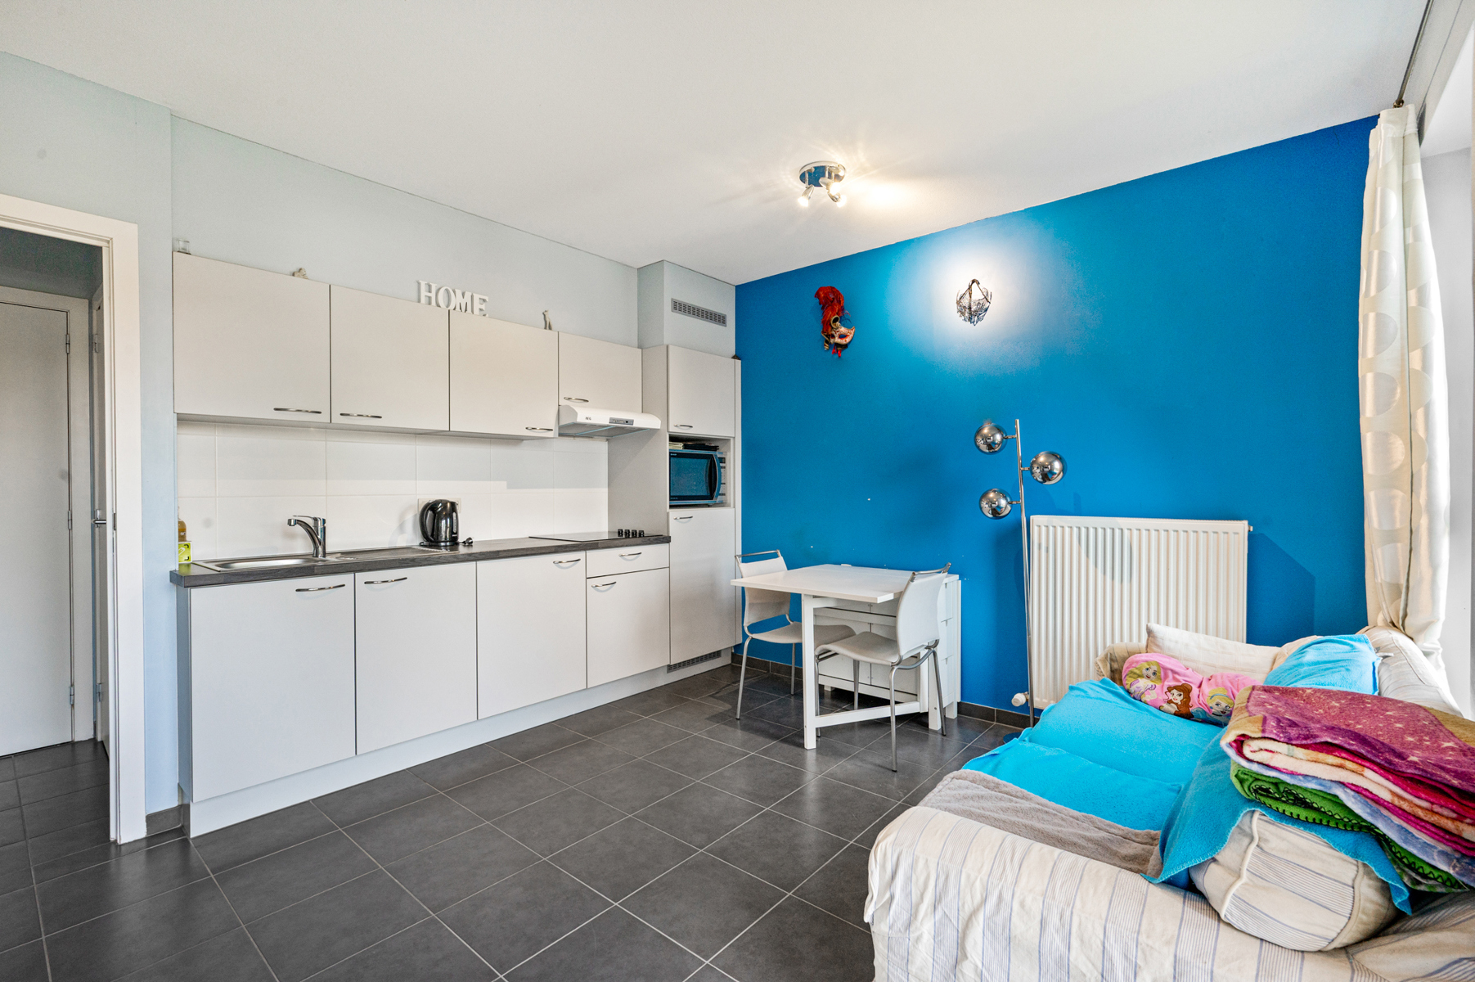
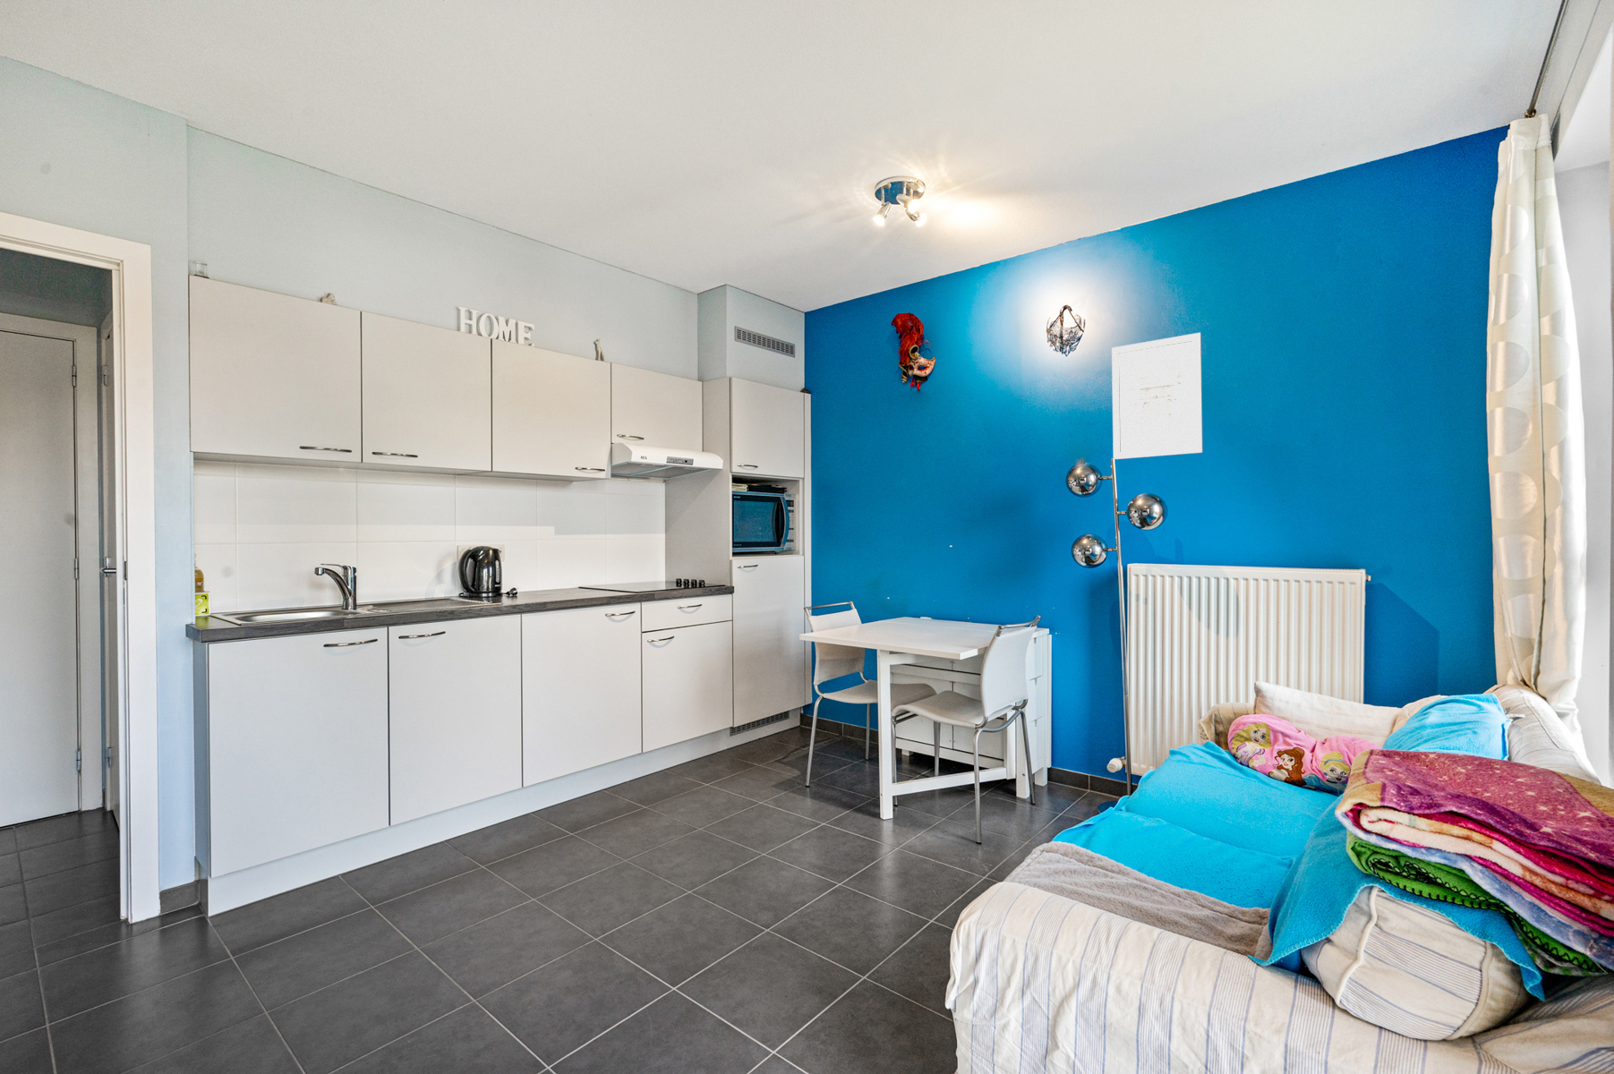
+ wall art [1110,332,1203,460]
